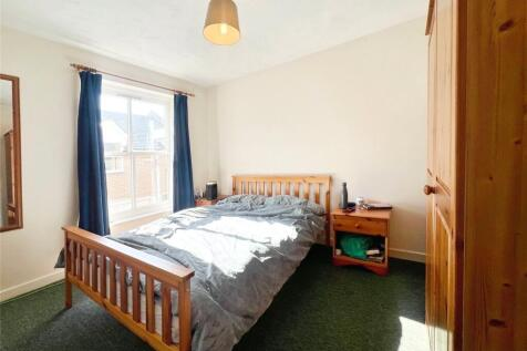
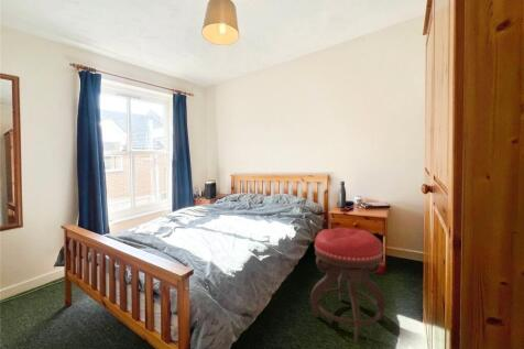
+ stool [309,227,386,342]
